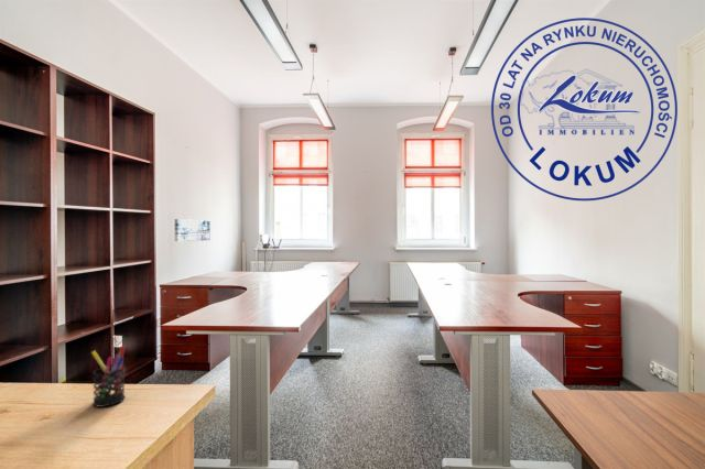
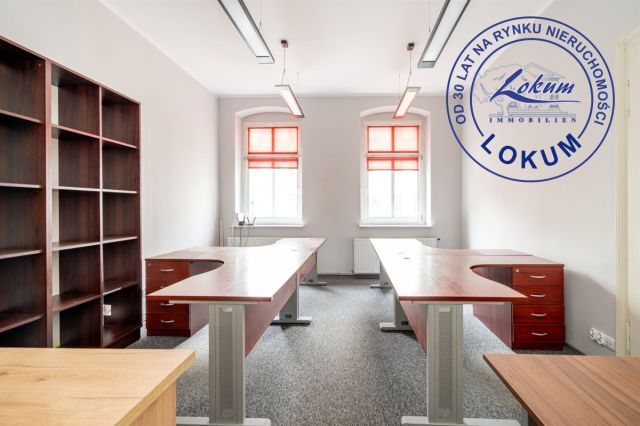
- wall art [174,218,212,242]
- pen holder [90,345,126,408]
